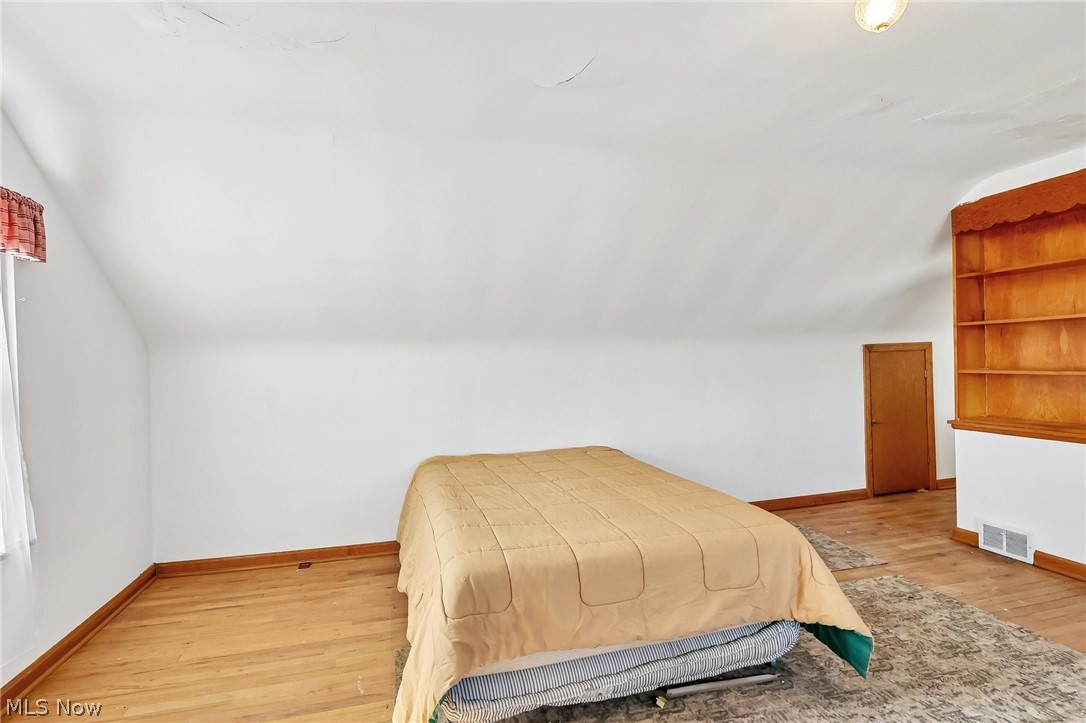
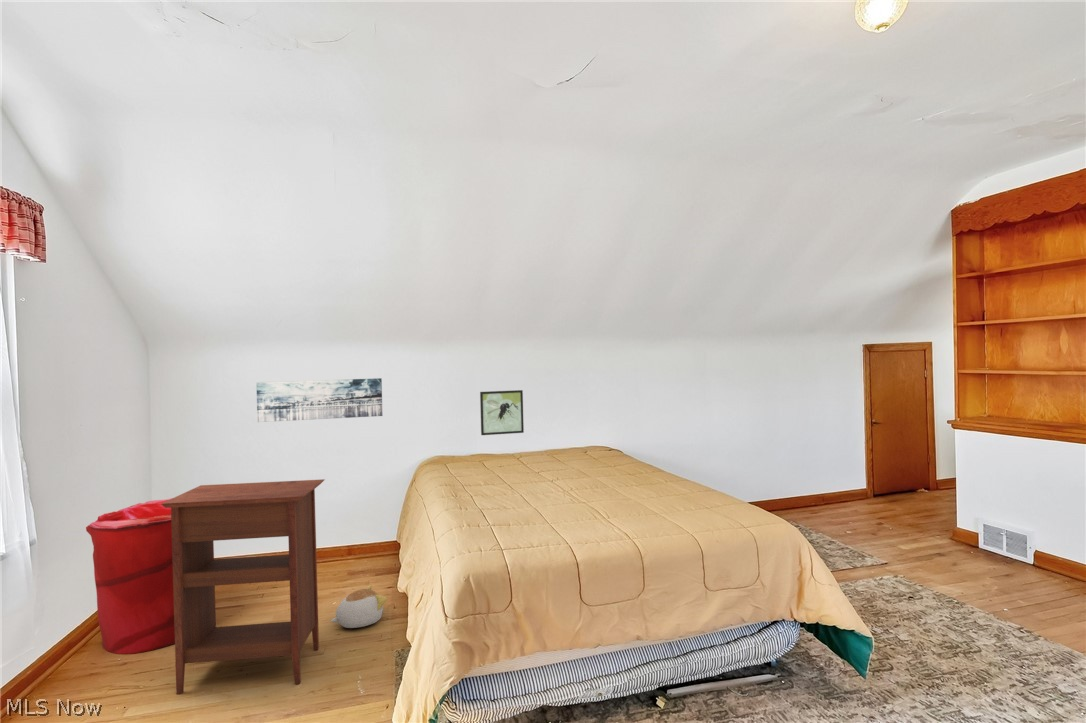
+ nightstand [161,478,326,696]
+ laundry hamper [85,497,175,655]
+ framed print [479,389,525,436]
+ plush toy [330,585,387,629]
+ wall art [255,377,384,423]
